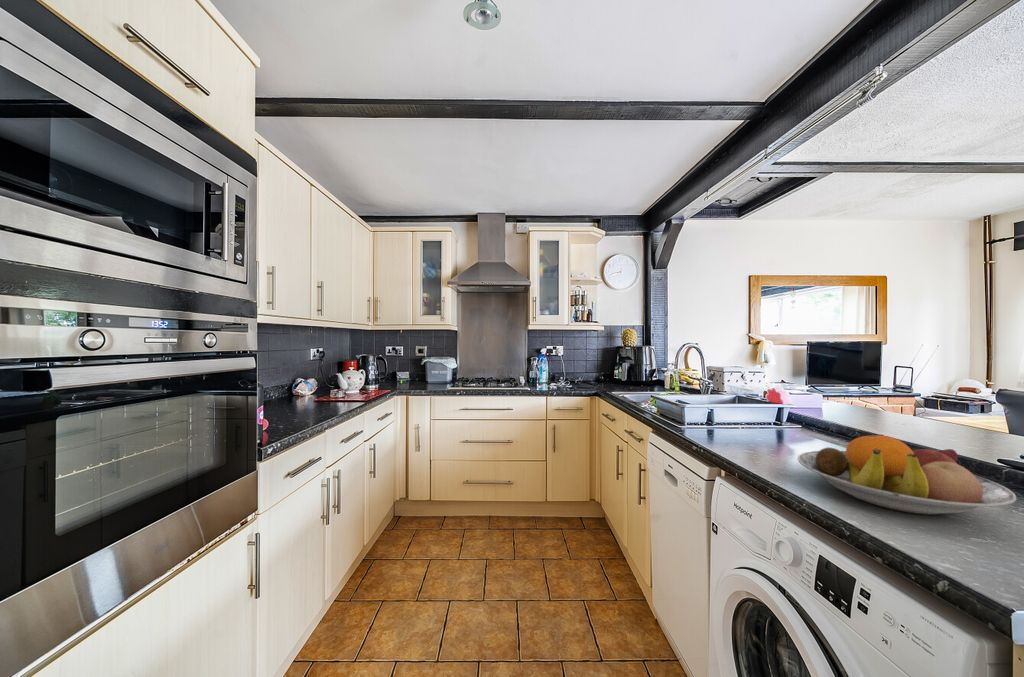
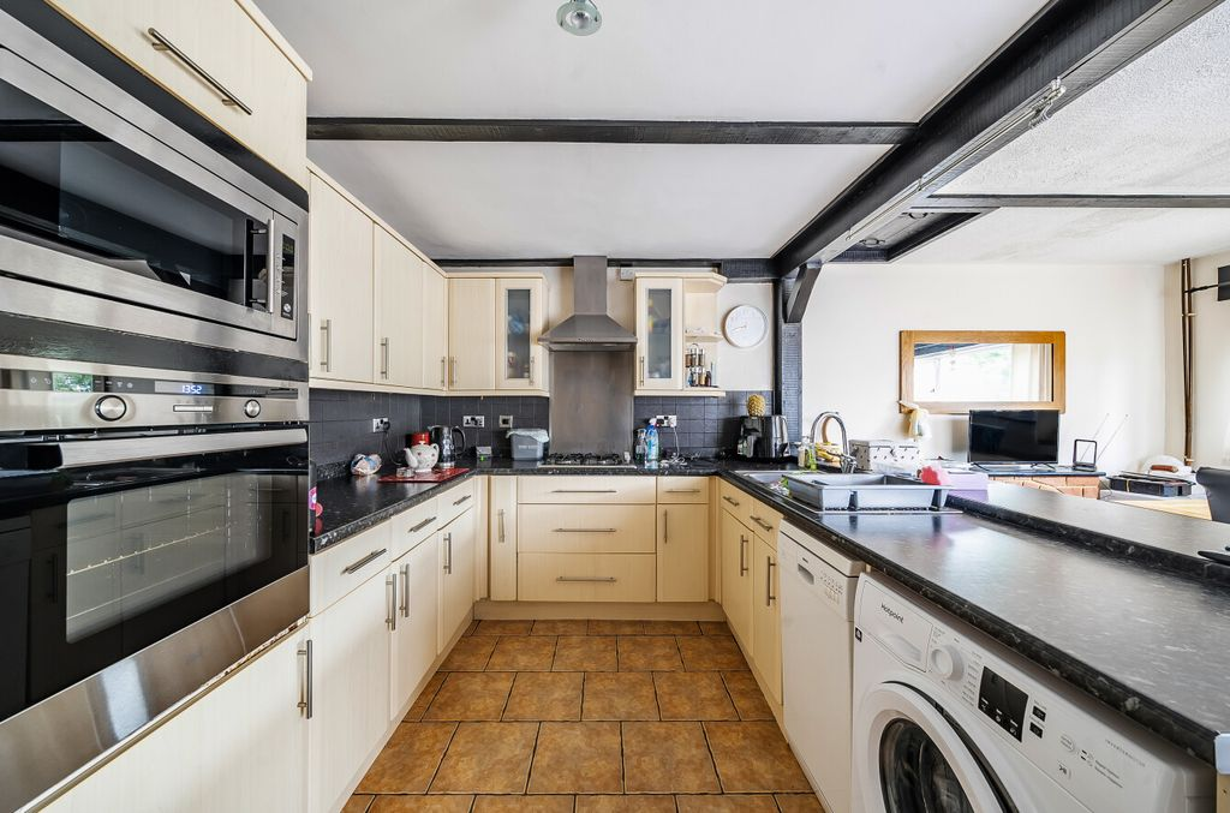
- fruit bowl [797,433,1017,516]
